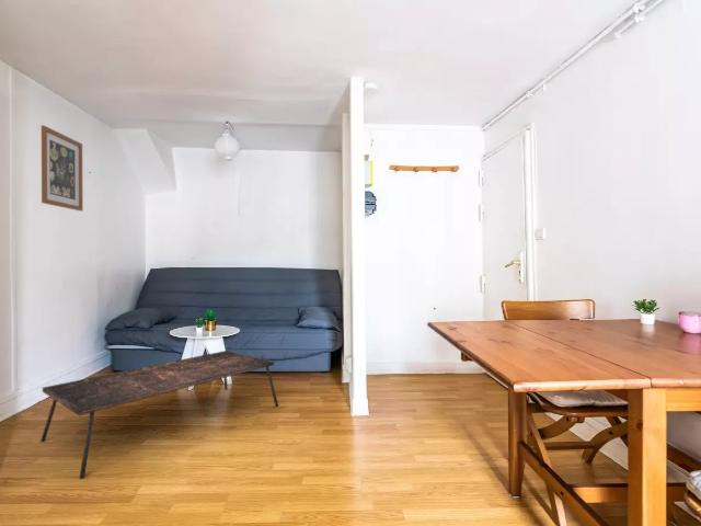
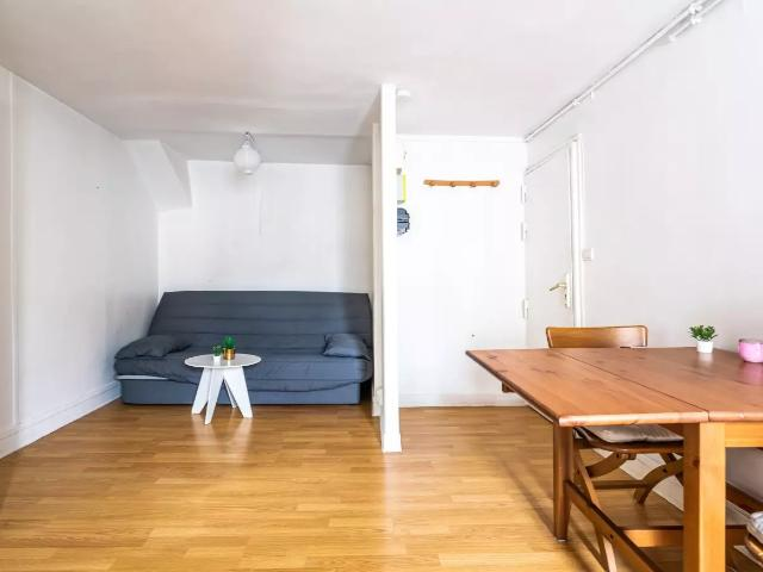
- wall art [41,124,84,211]
- coffee table [39,350,279,479]
